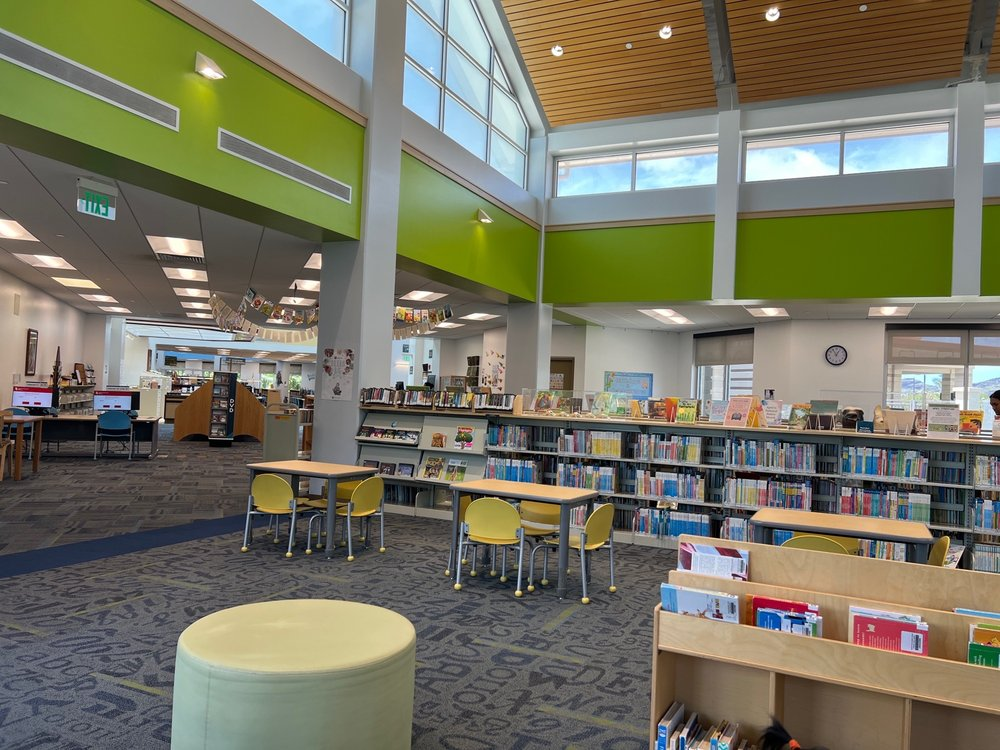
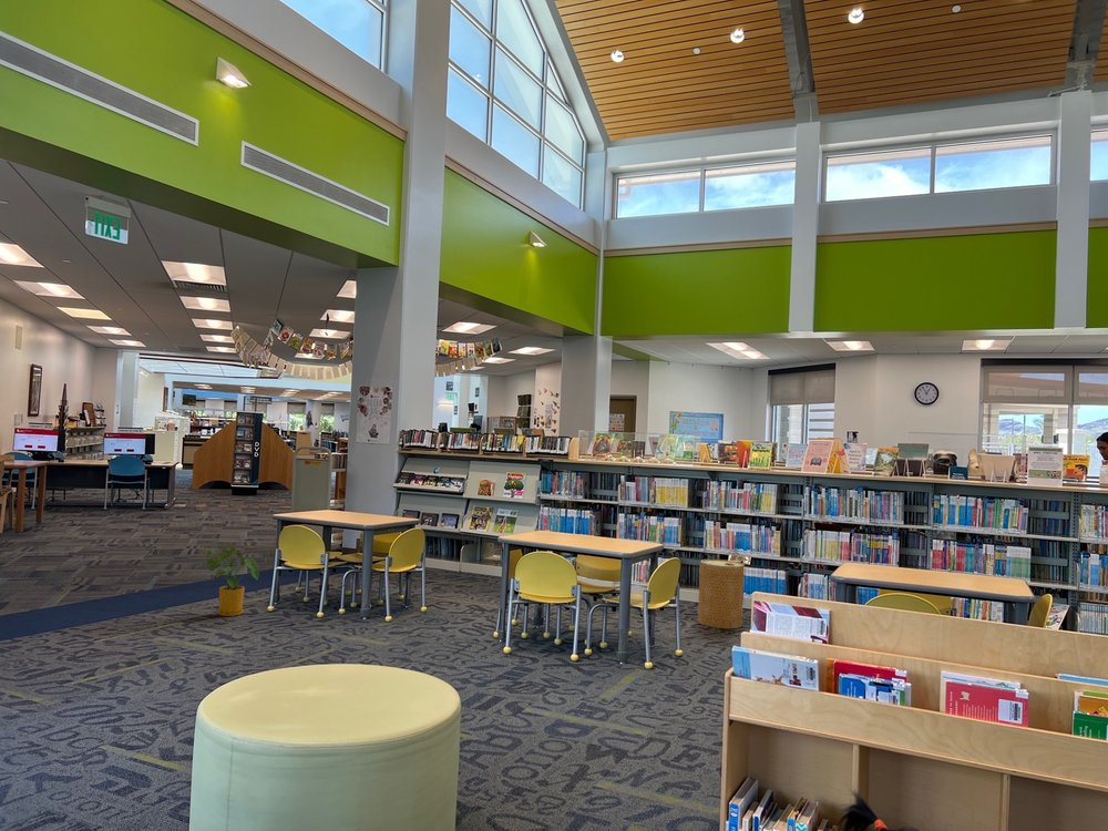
+ basket [696,558,746,629]
+ house plant [199,545,260,617]
